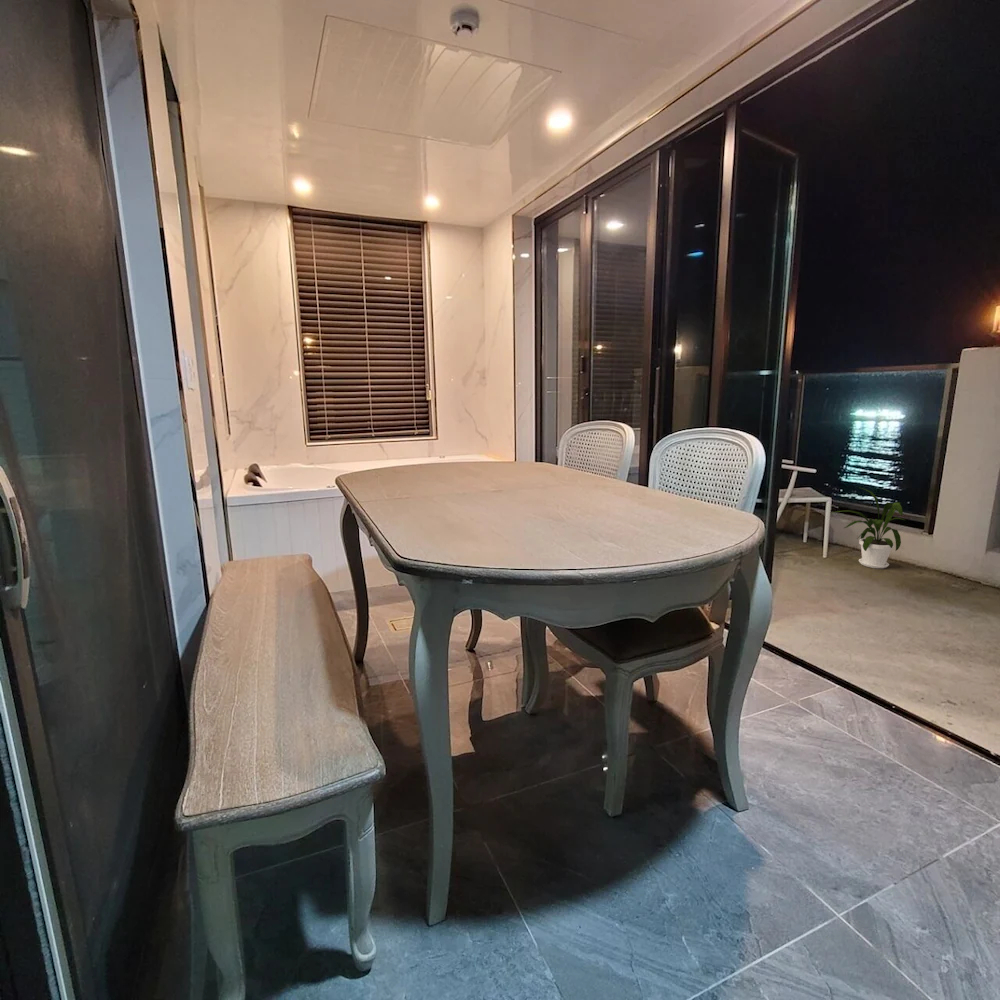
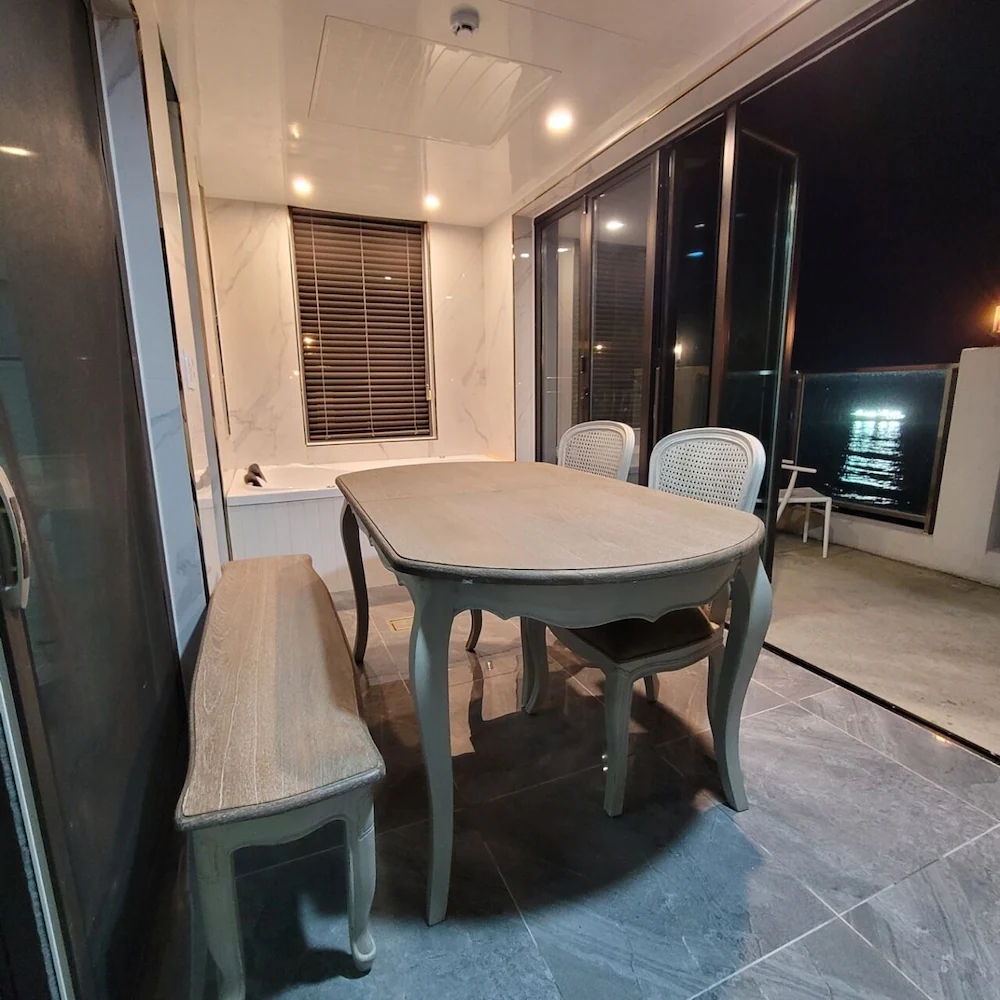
- house plant [830,486,906,569]
